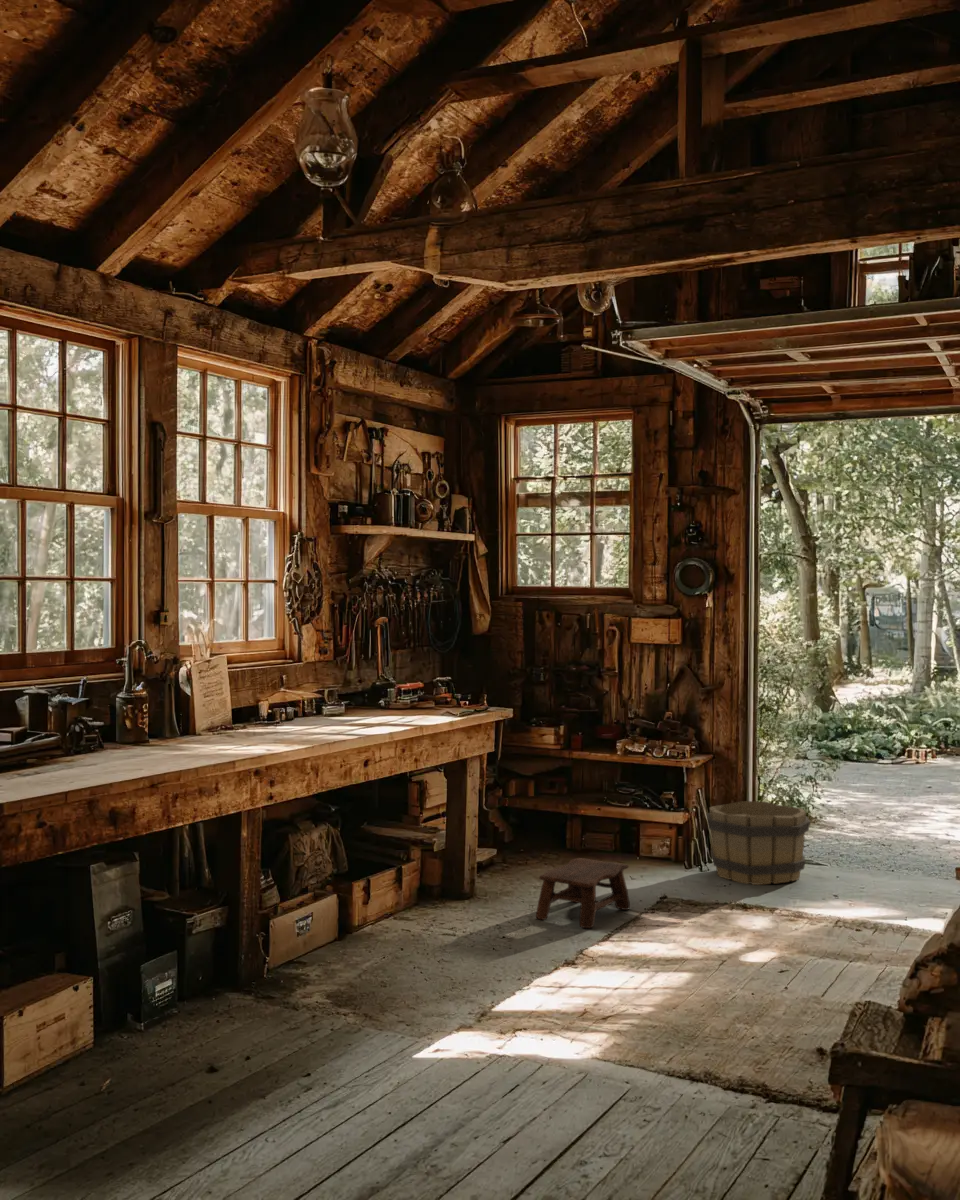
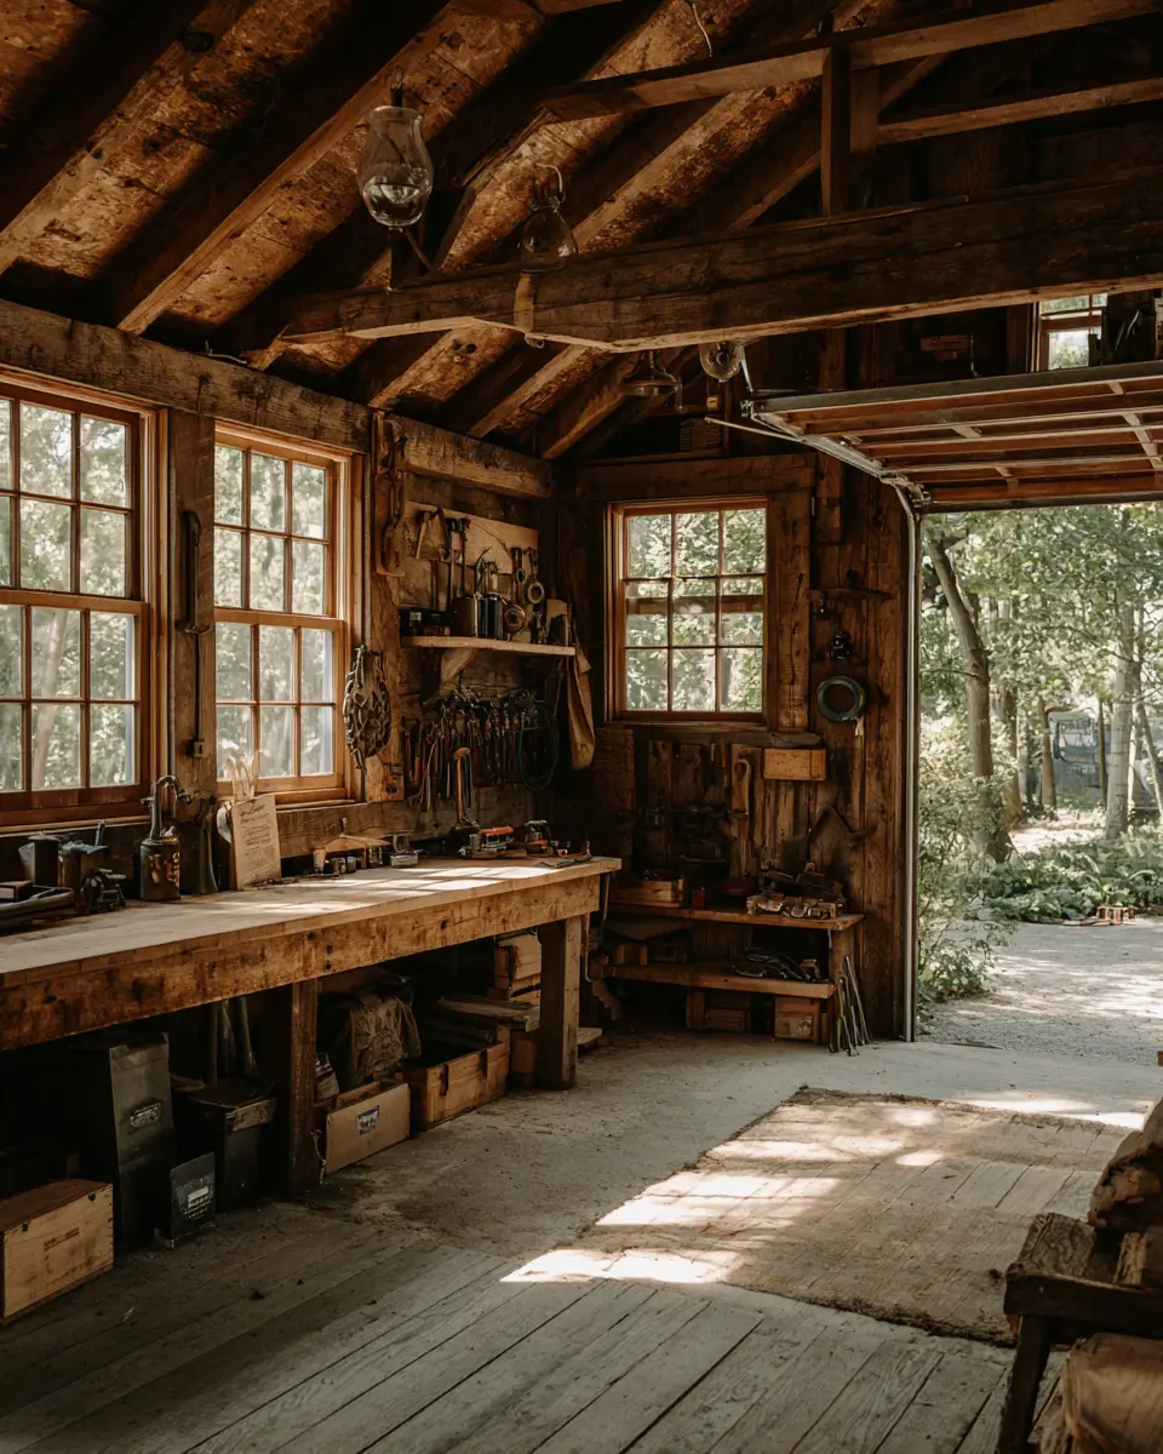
- stool [535,857,631,929]
- wooden barrel [705,800,811,886]
